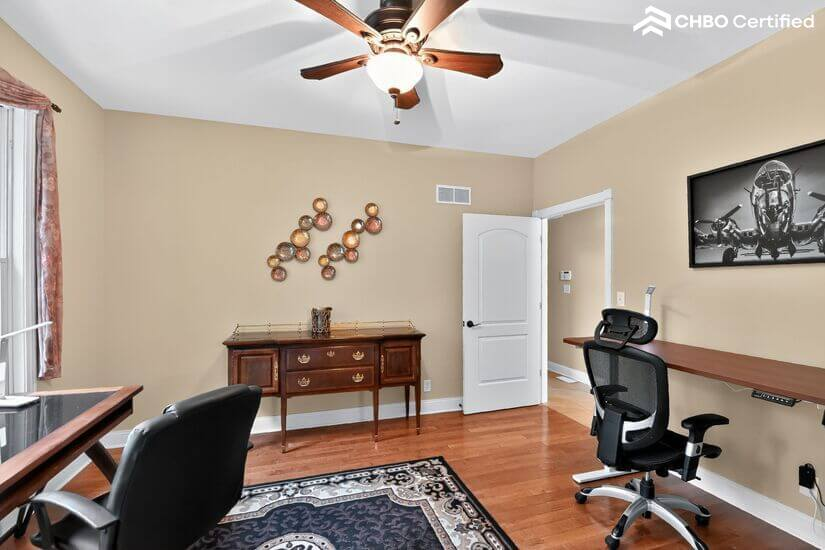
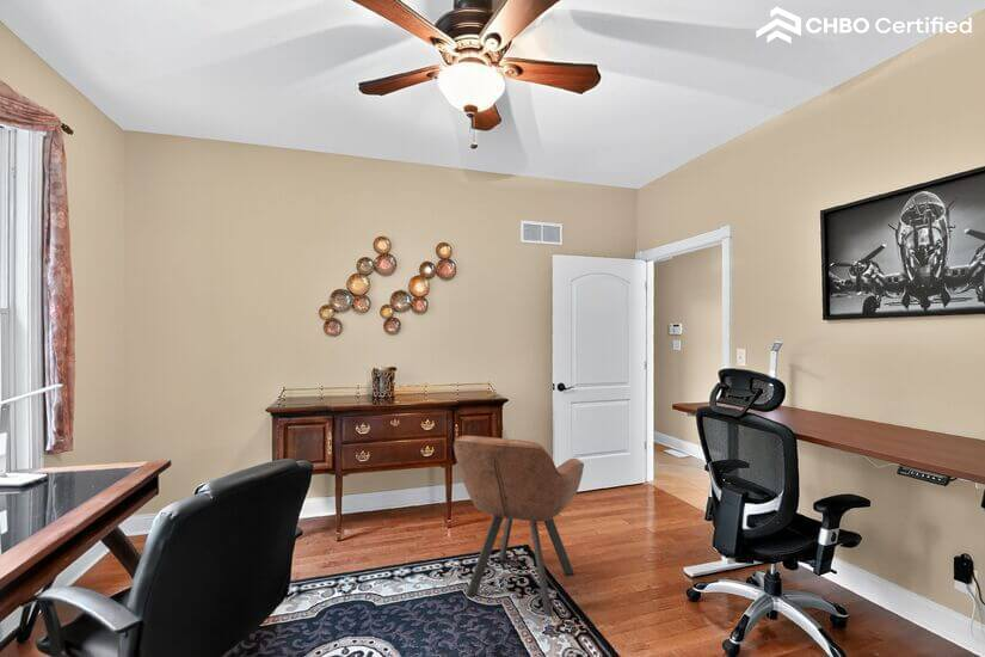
+ armchair [453,435,585,618]
